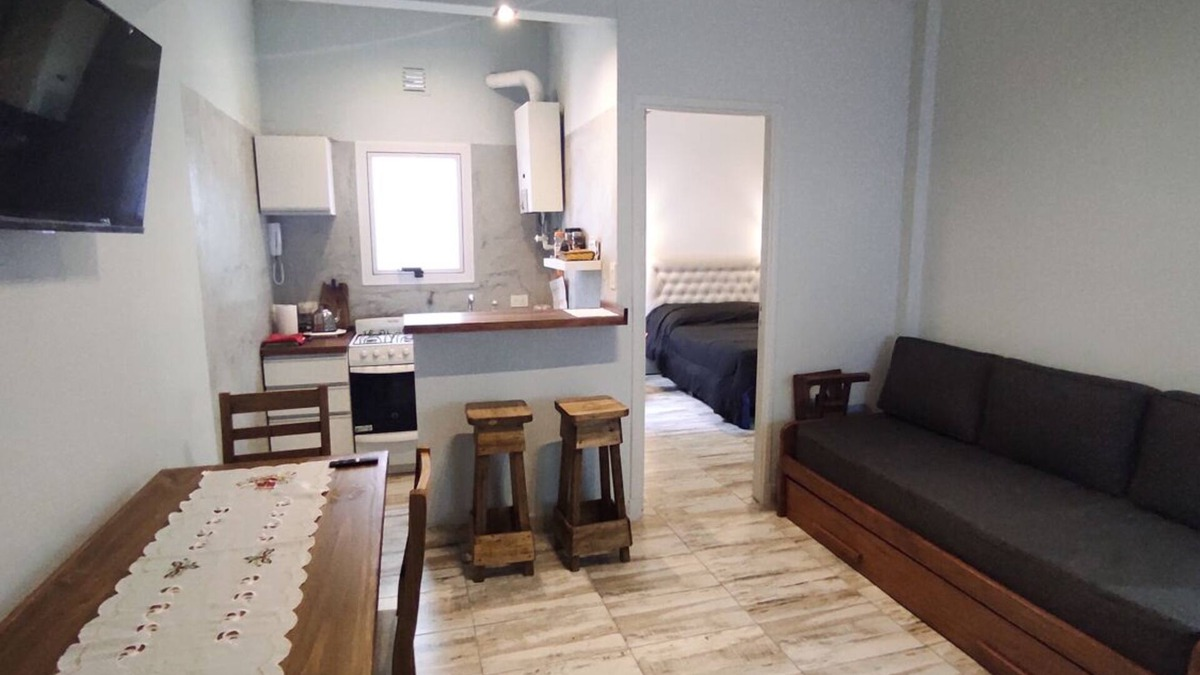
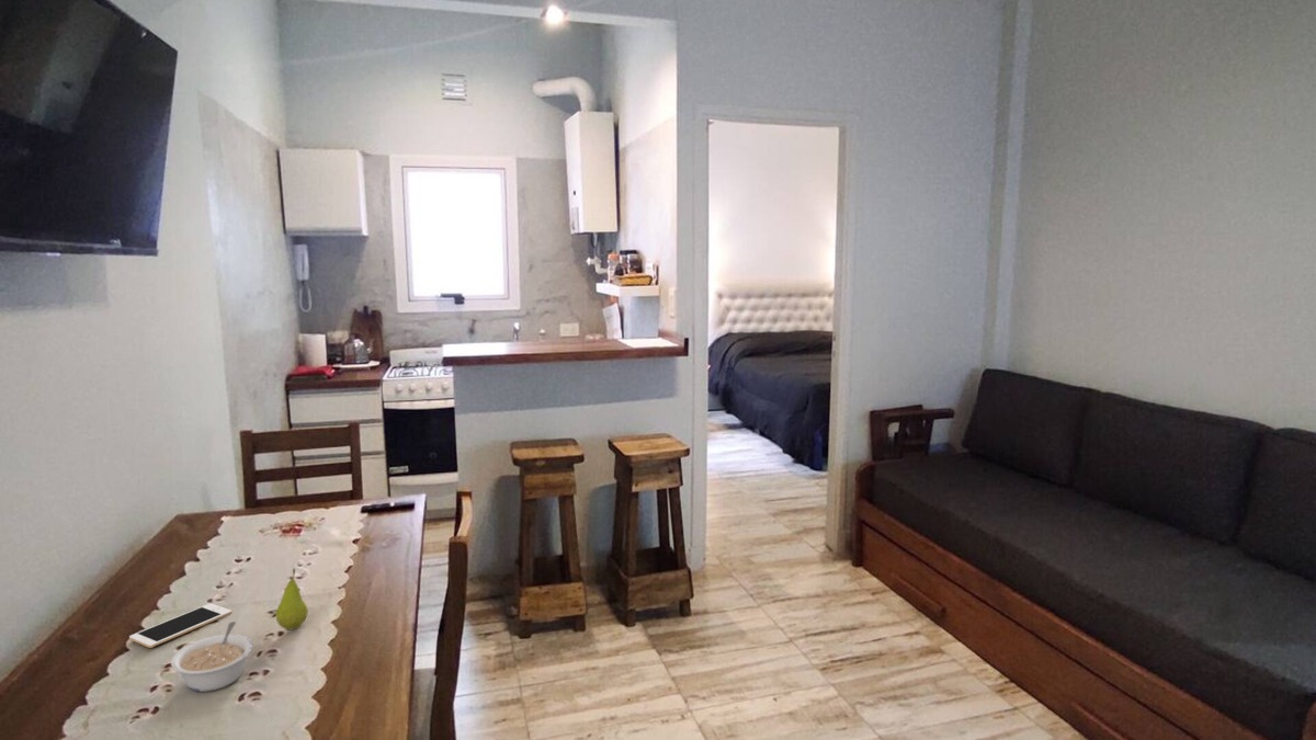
+ fruit [275,567,309,631]
+ cell phone [128,602,232,649]
+ legume [170,621,253,693]
